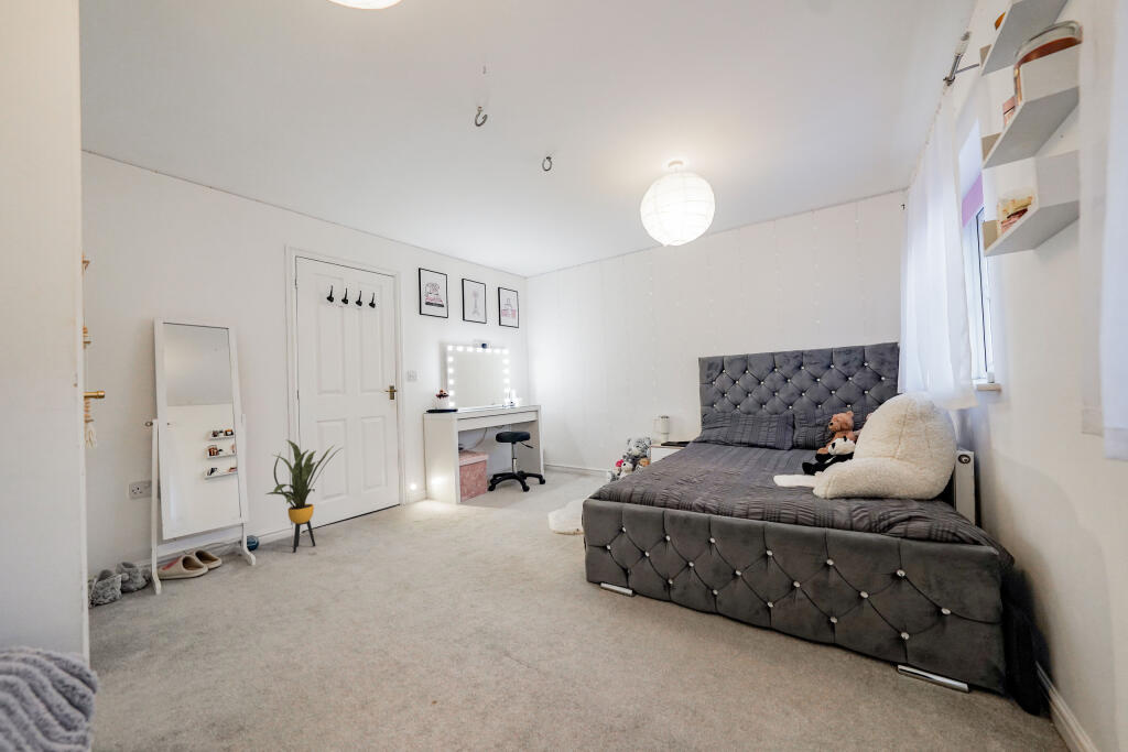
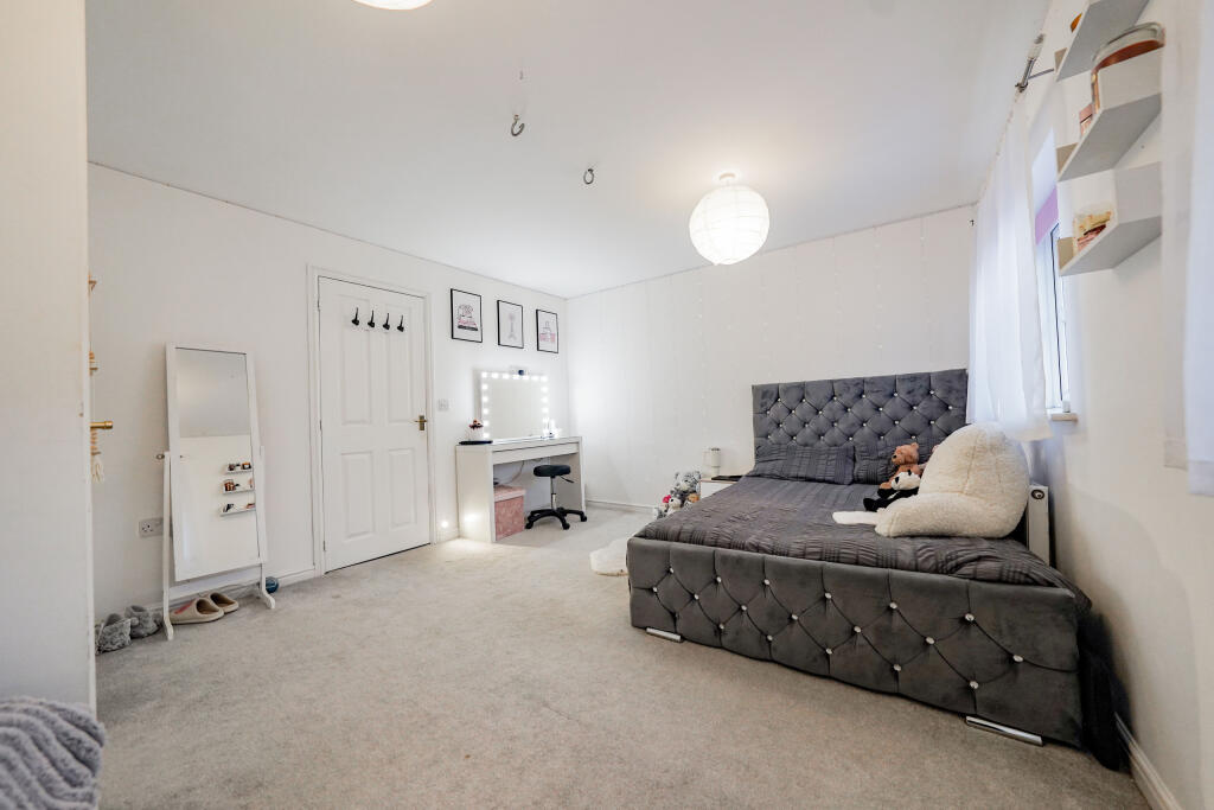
- house plant [265,438,345,553]
